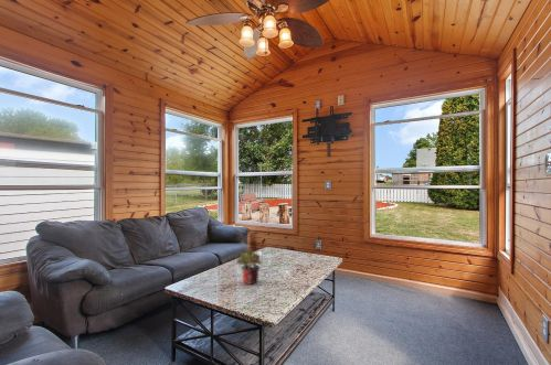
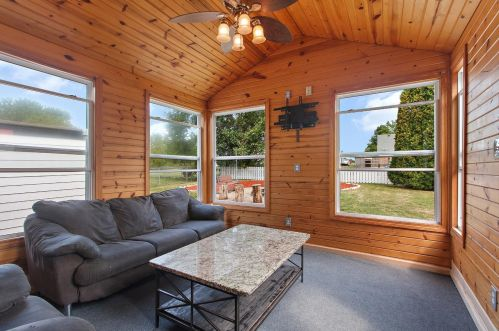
- potted plant [235,249,264,286]
